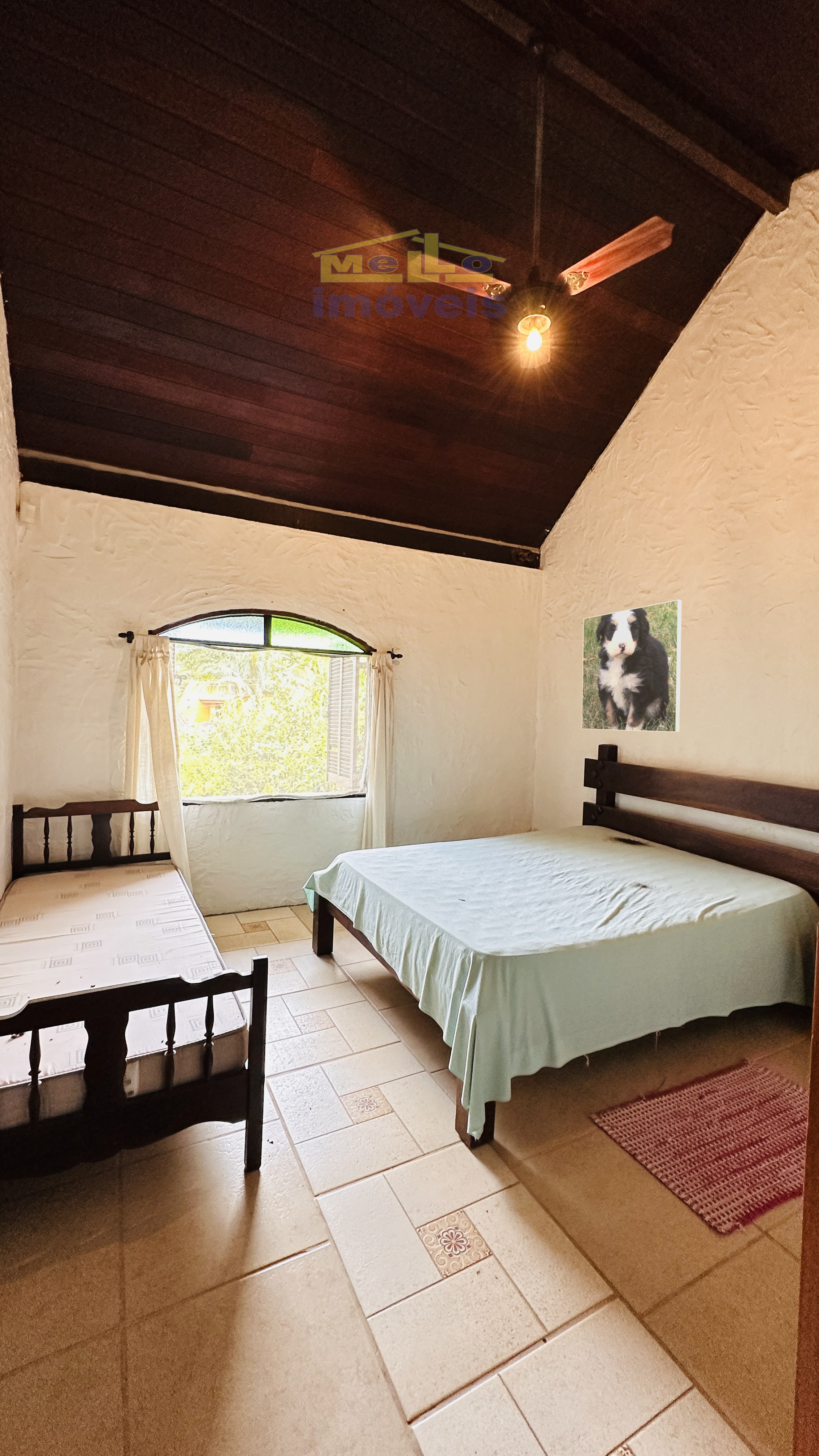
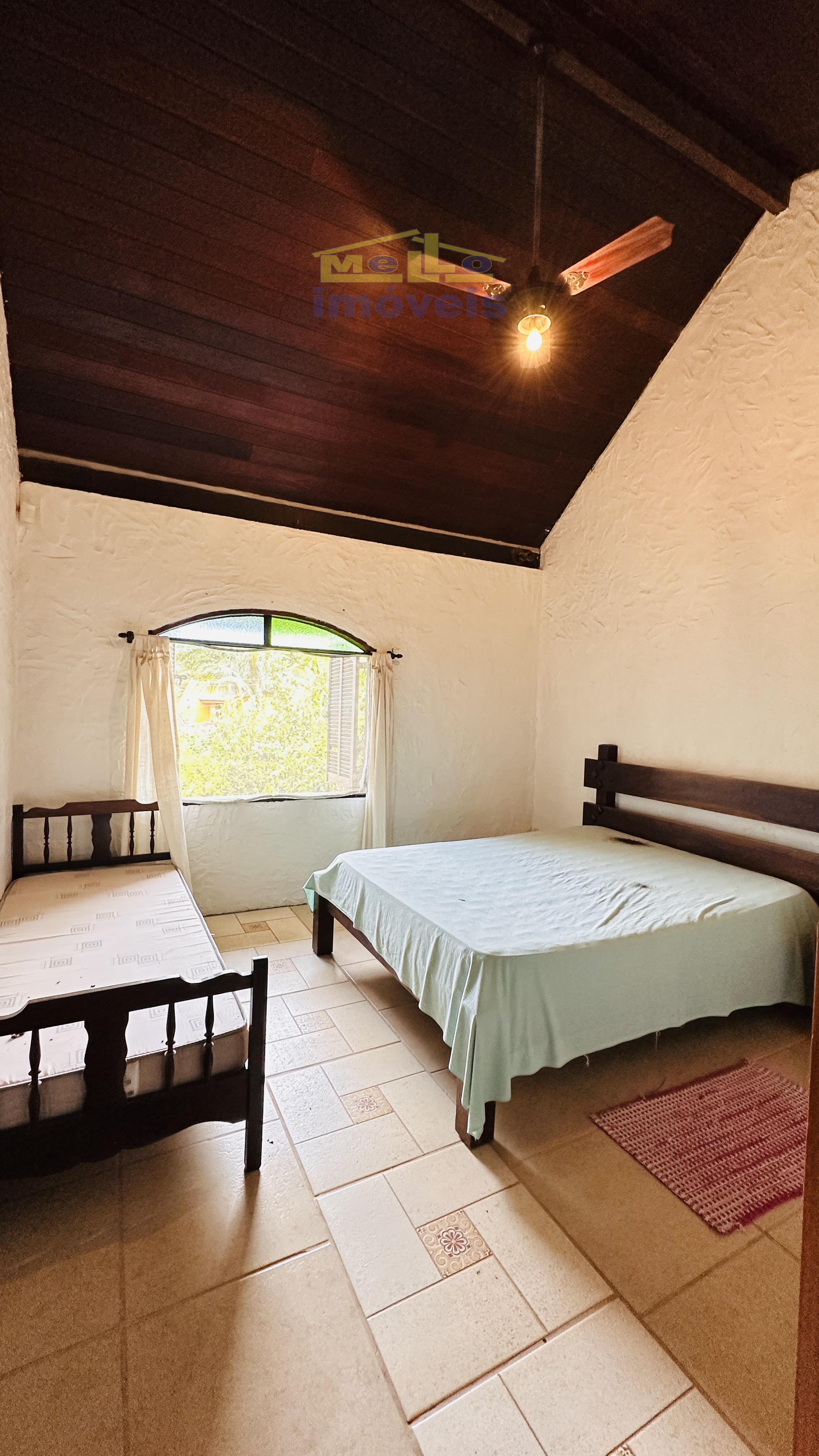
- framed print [581,599,682,733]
